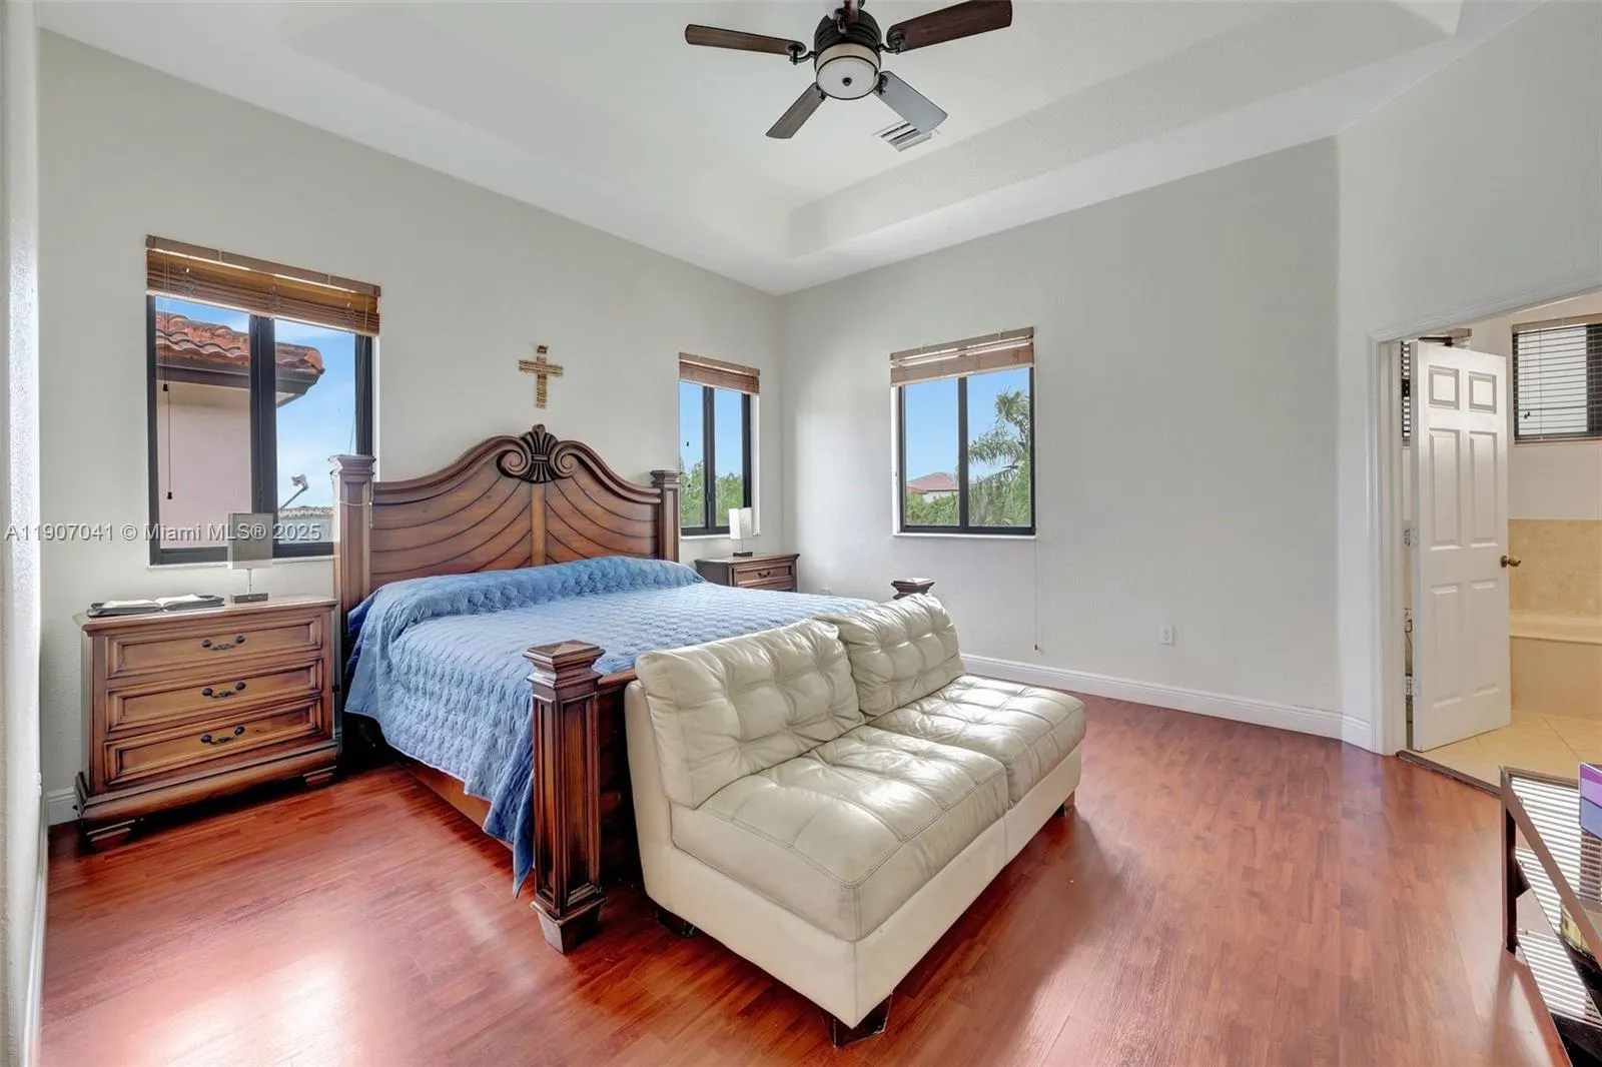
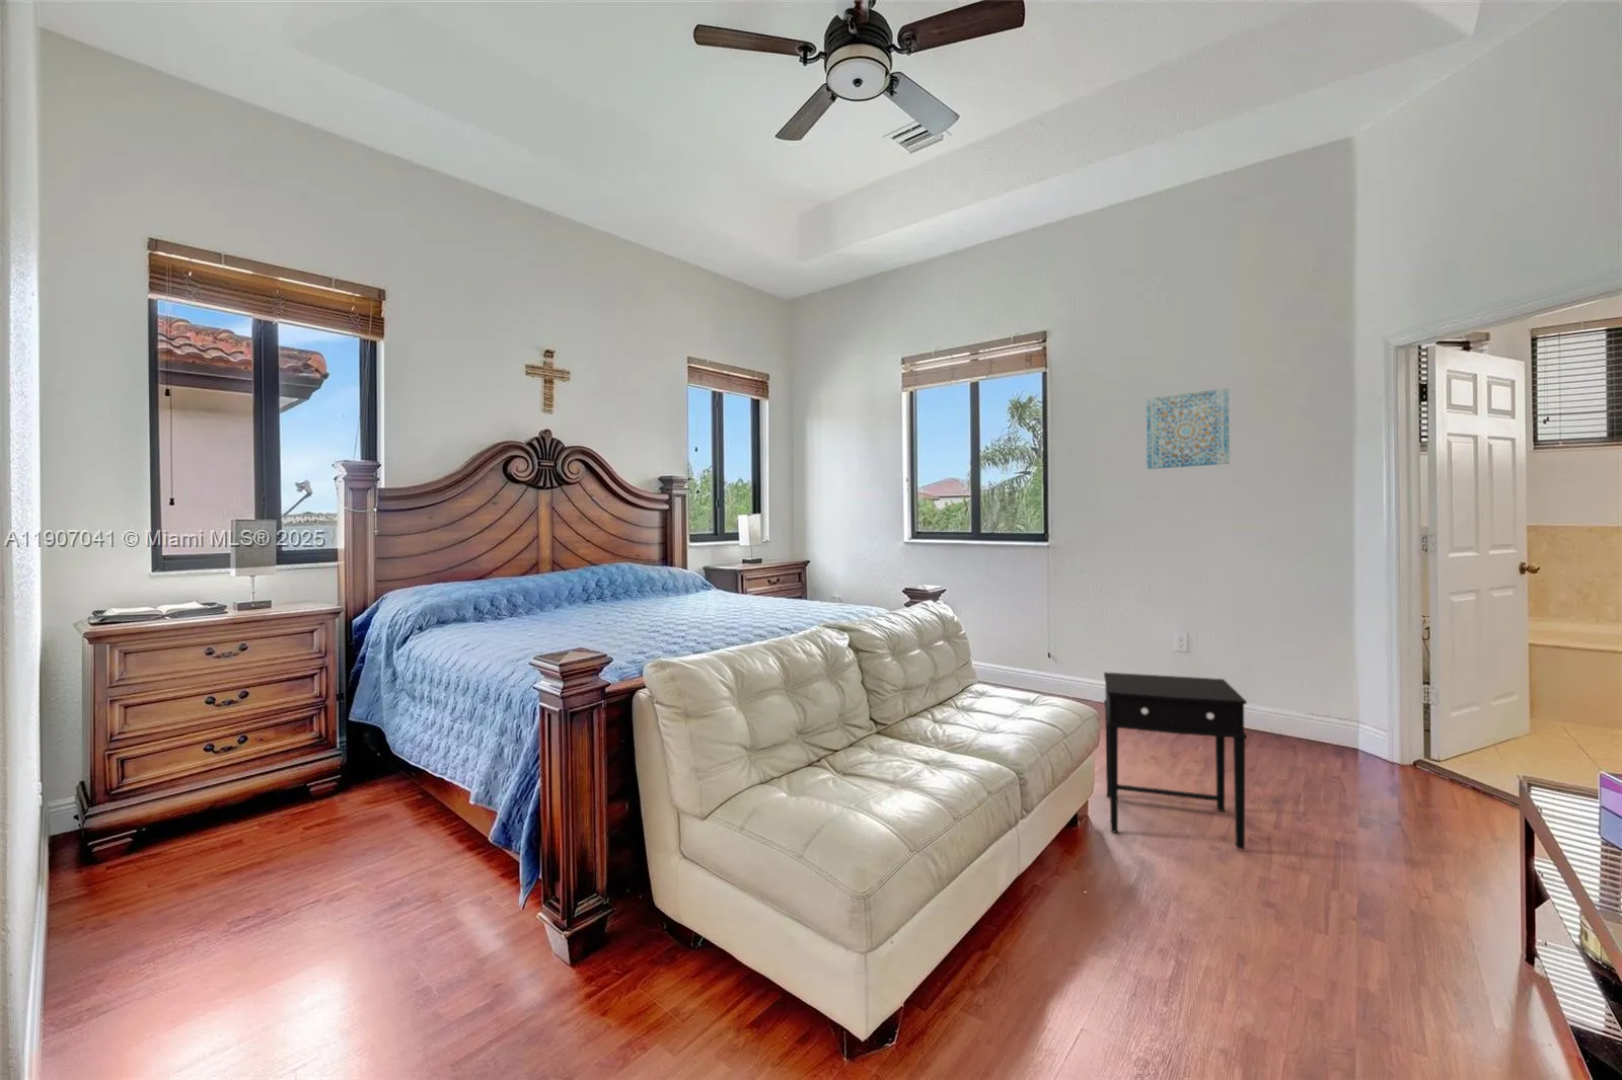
+ wall art [1146,387,1231,470]
+ side table [1103,671,1248,850]
